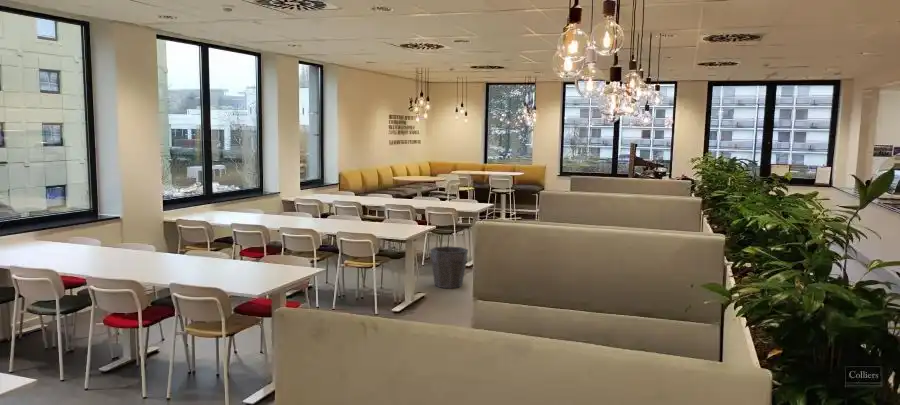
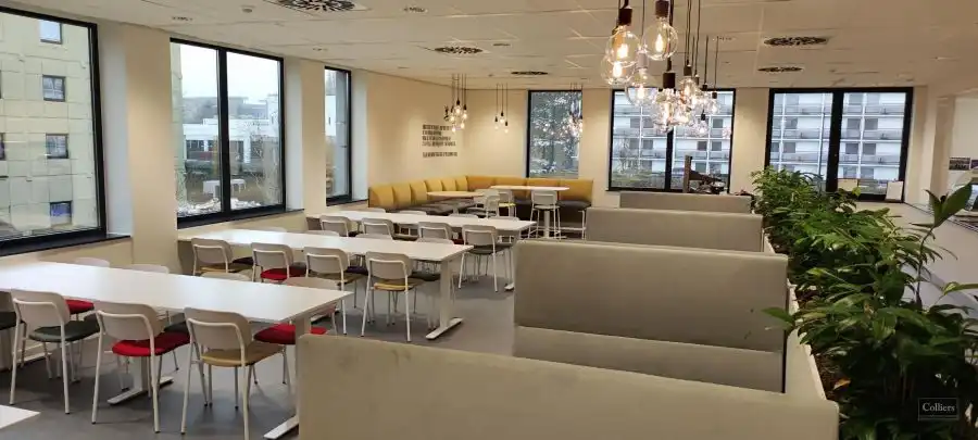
- waste bin [429,245,469,289]
